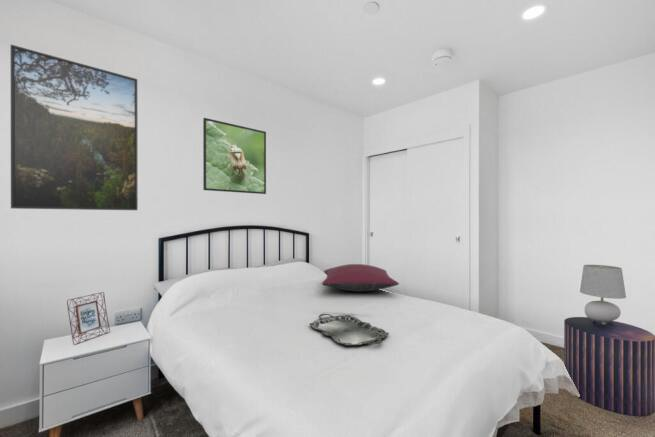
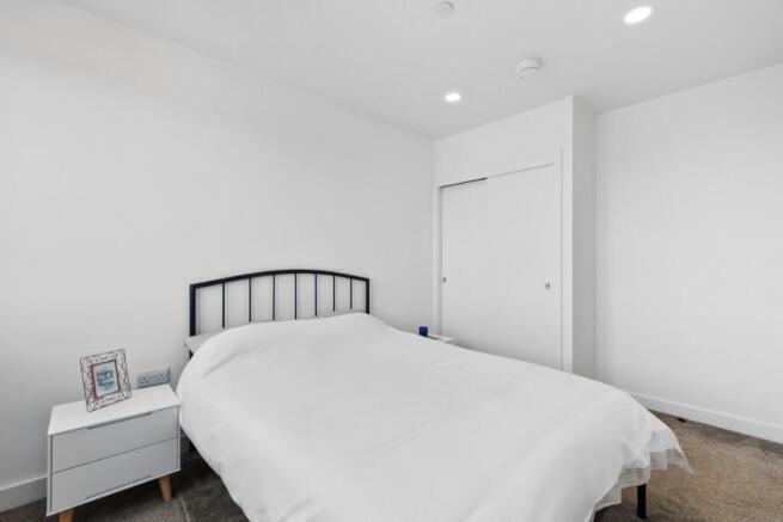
- stool [563,316,655,417]
- serving tray [309,313,390,347]
- pillow [321,263,400,293]
- table lamp [579,264,627,325]
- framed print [10,44,139,211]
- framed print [202,117,267,195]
